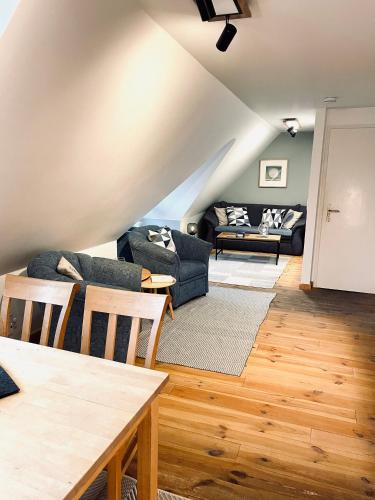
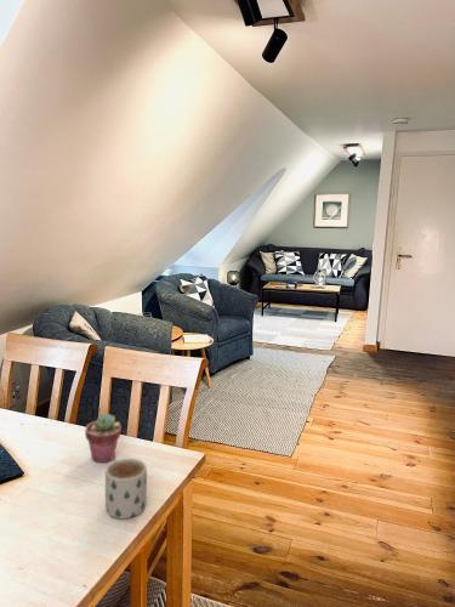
+ mug [104,458,148,520]
+ potted succulent [84,413,123,464]
